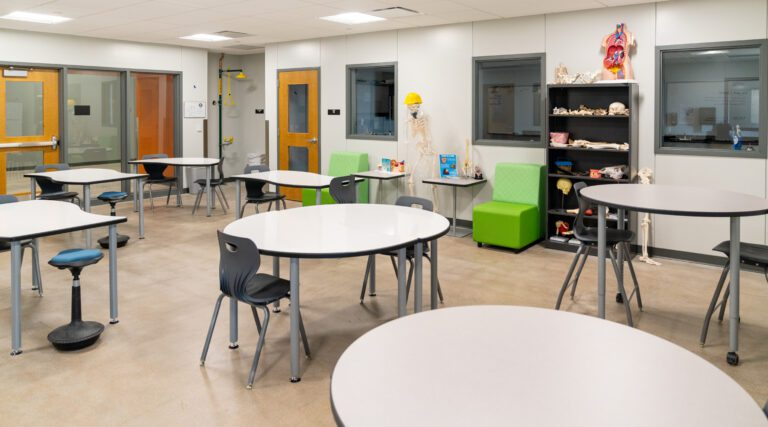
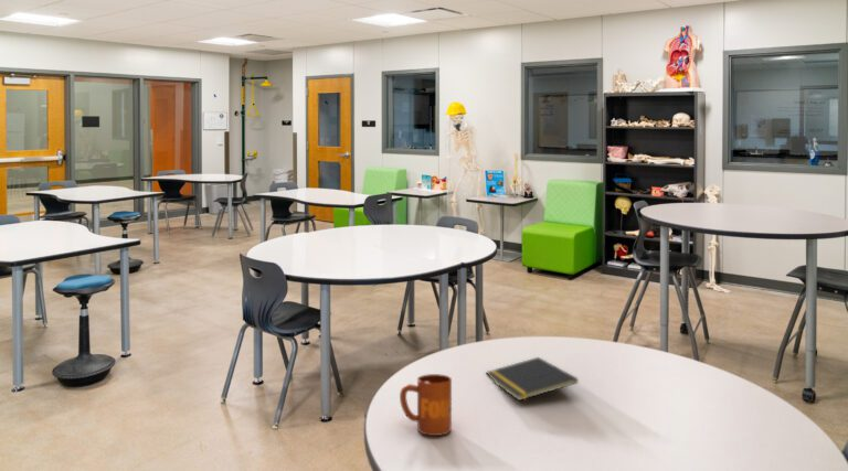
+ notepad [485,356,580,402]
+ mug [399,373,453,437]
